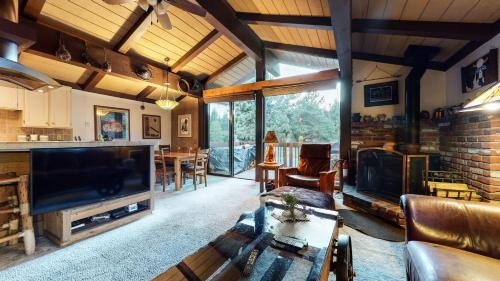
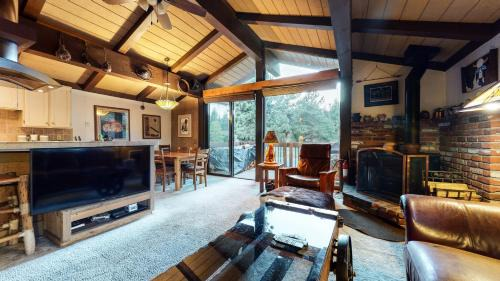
- remote control [242,248,260,277]
- plant [270,191,312,223]
